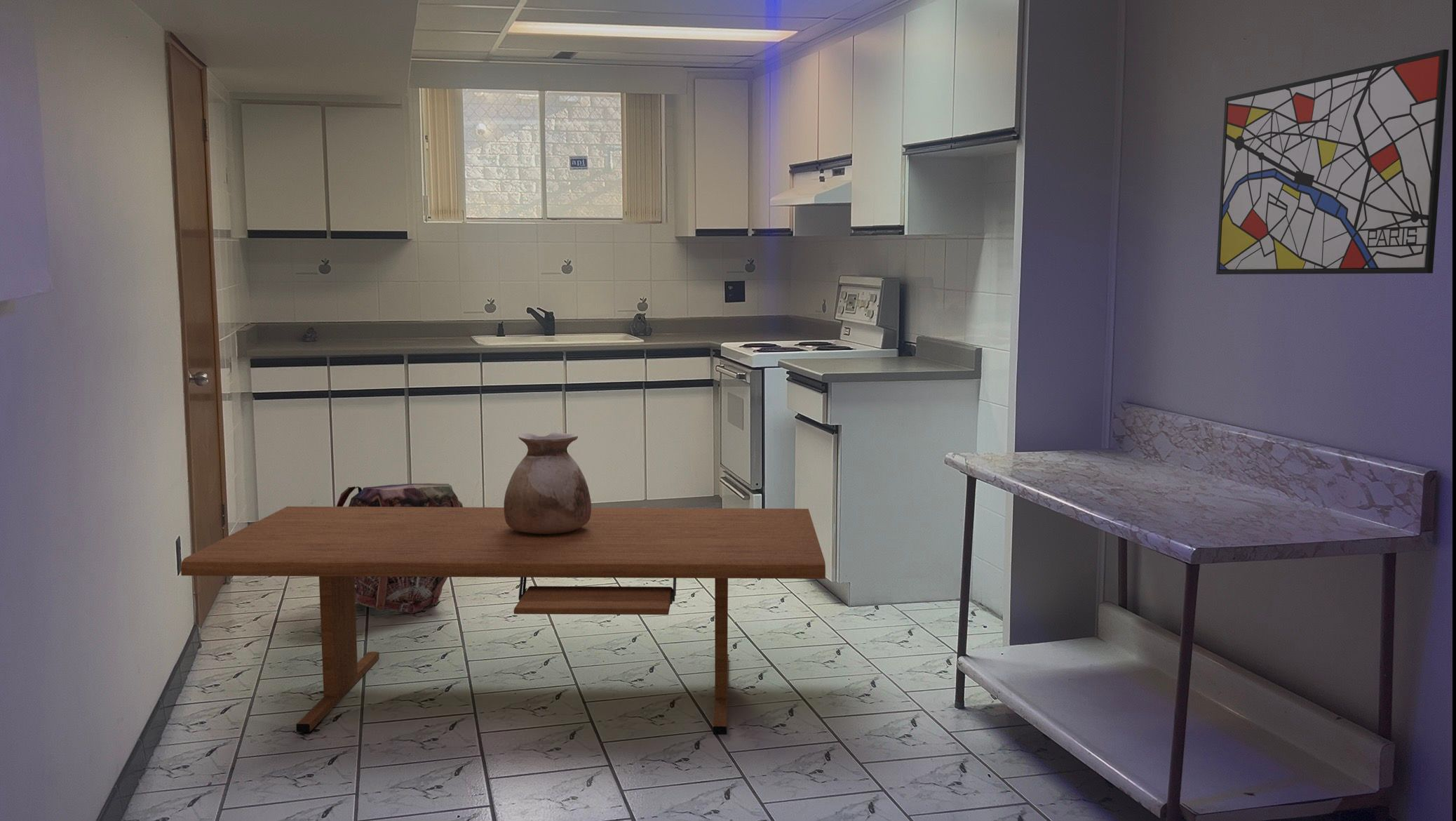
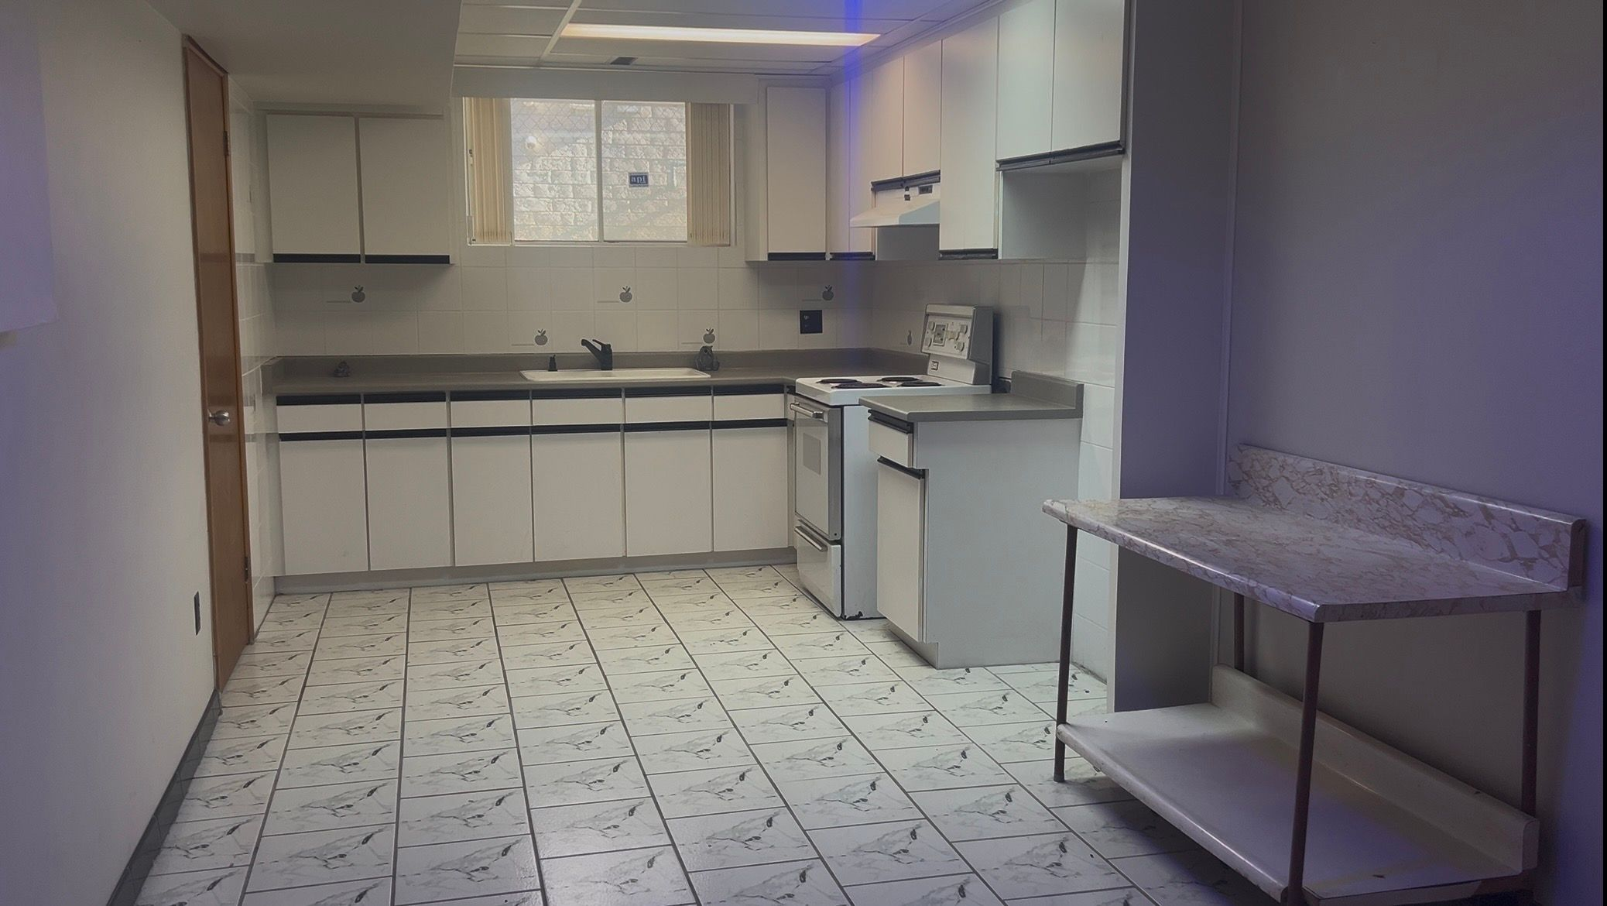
- wall art [1215,48,1450,275]
- vase [504,432,592,534]
- table [180,506,826,735]
- backpack [335,483,464,614]
